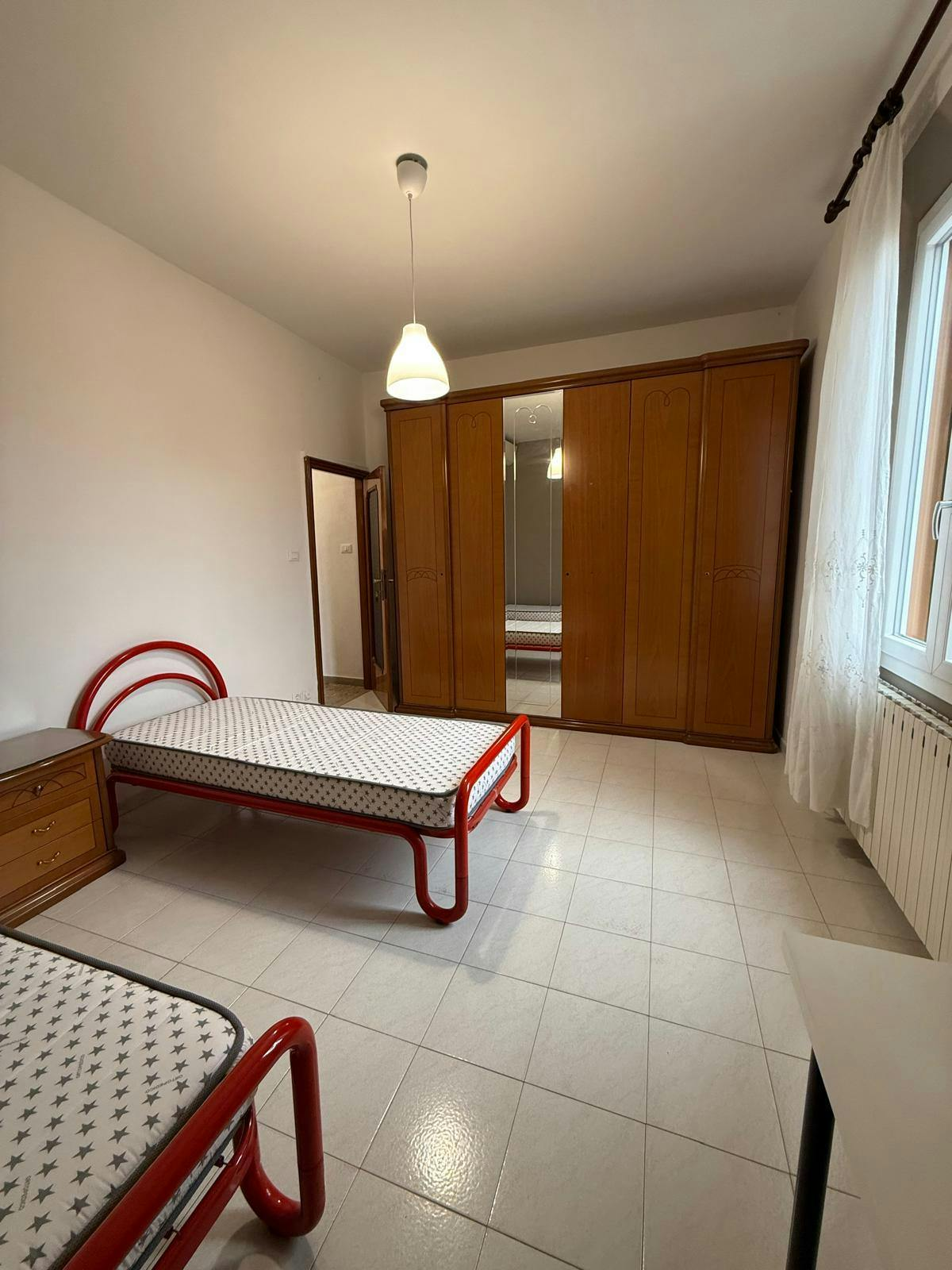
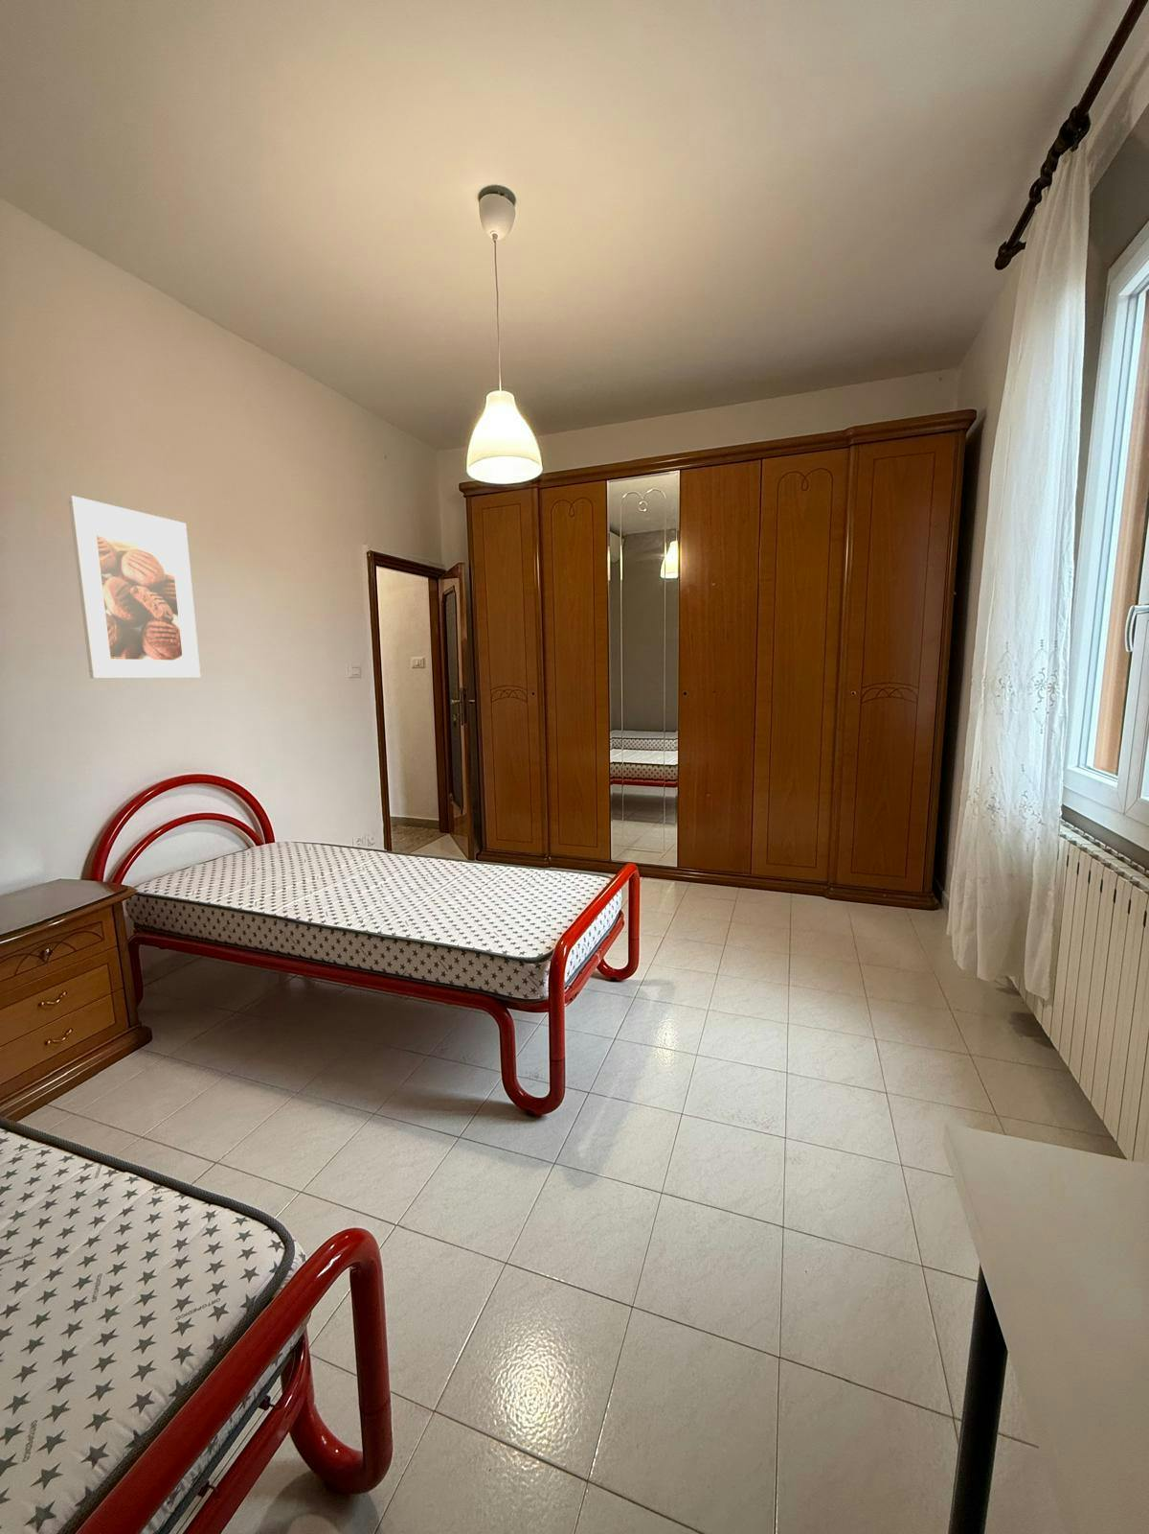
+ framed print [68,495,202,679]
